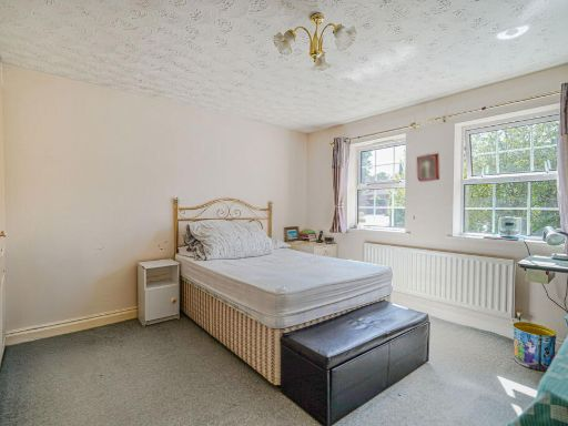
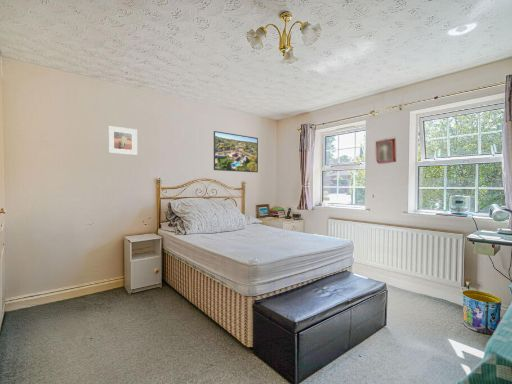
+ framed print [107,125,138,156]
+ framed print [213,130,259,173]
